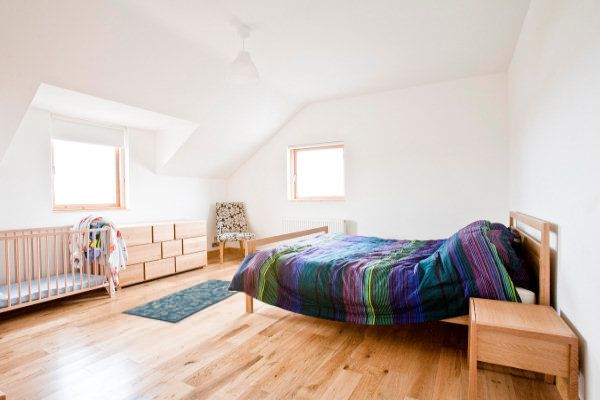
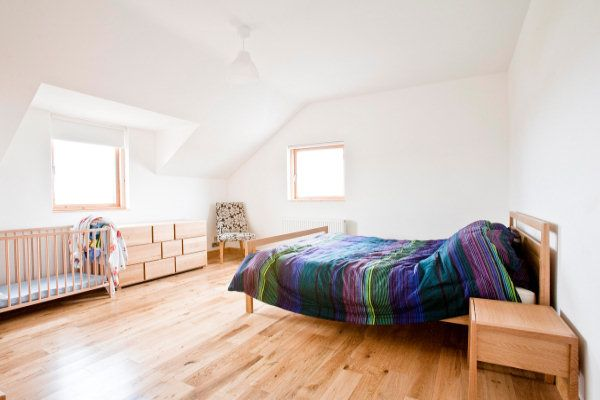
- rug [122,278,238,323]
